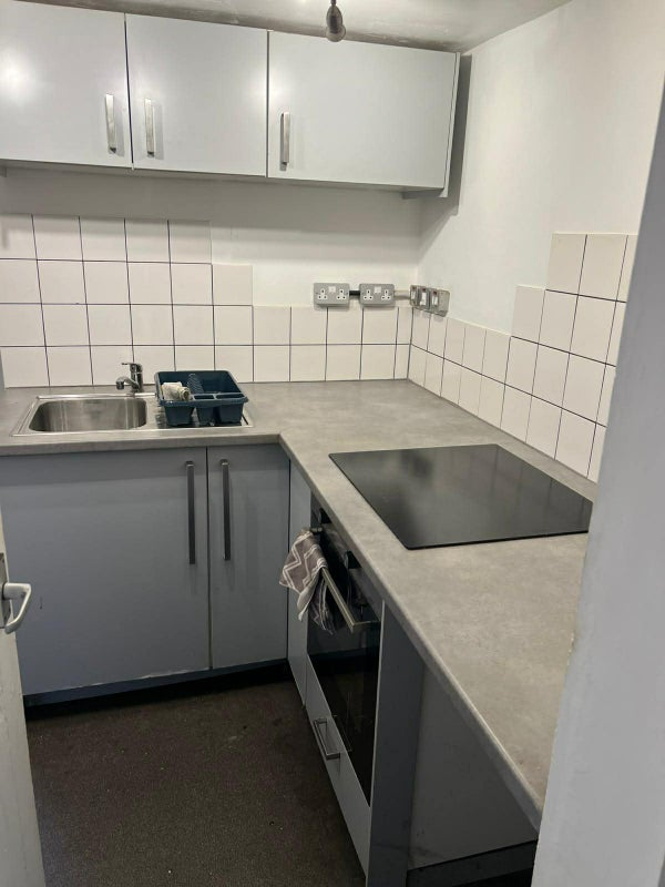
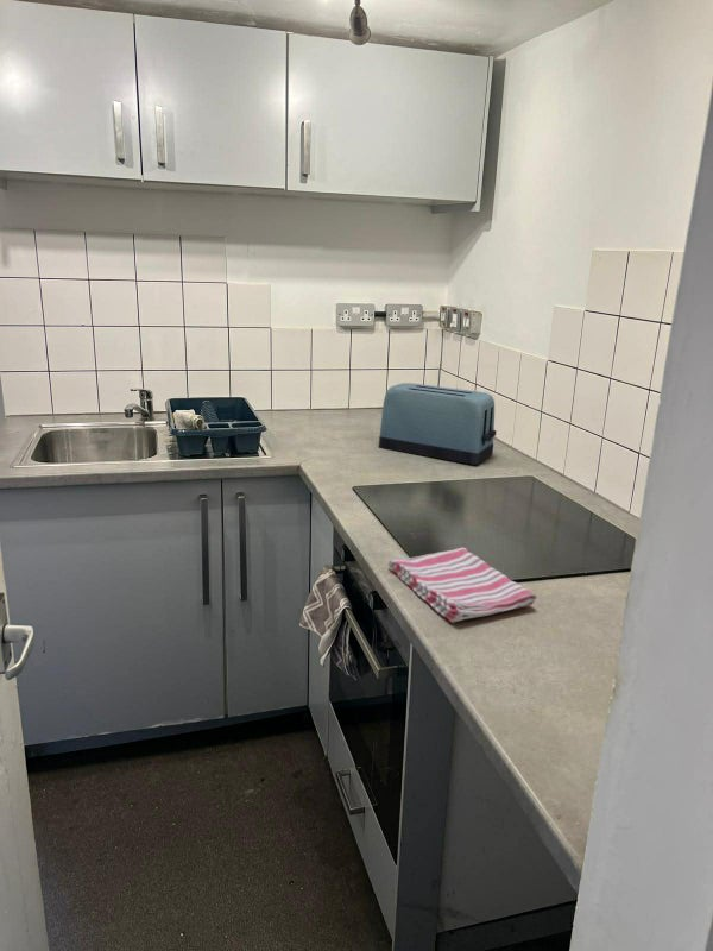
+ toaster [378,382,498,466]
+ dish towel [387,546,538,624]
